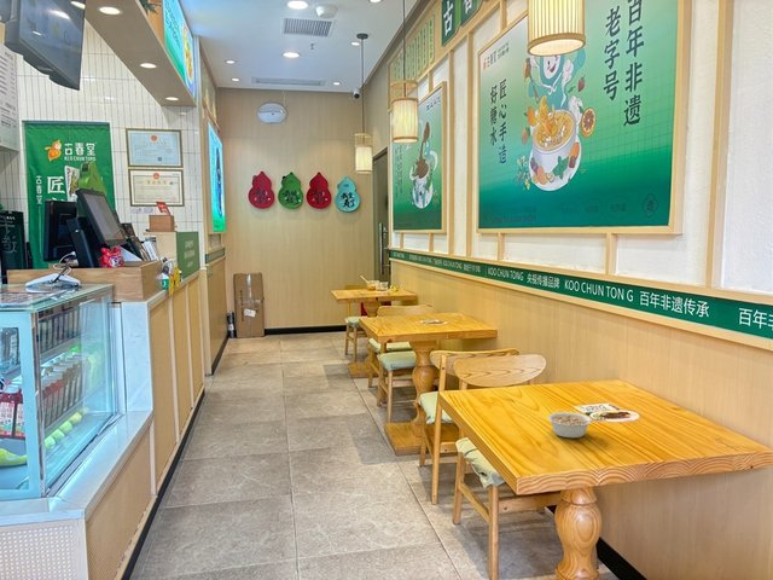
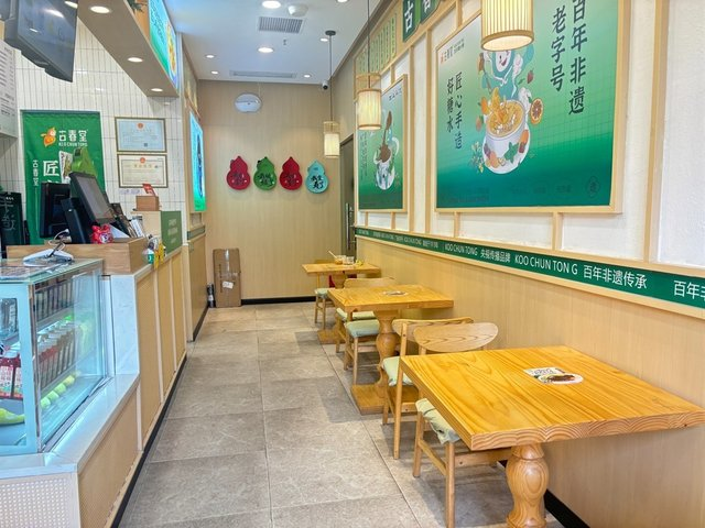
- legume [546,411,603,439]
